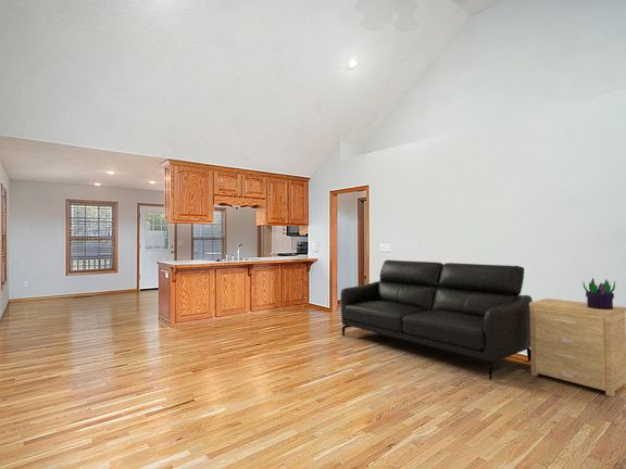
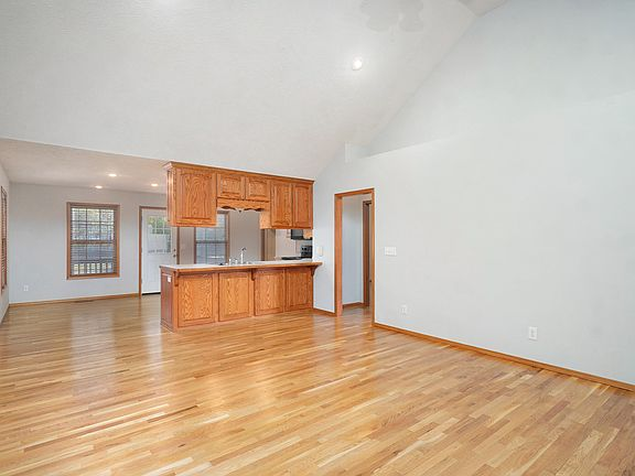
- sofa [340,259,534,381]
- side table [529,297,626,397]
- flowerpot [581,277,616,309]
